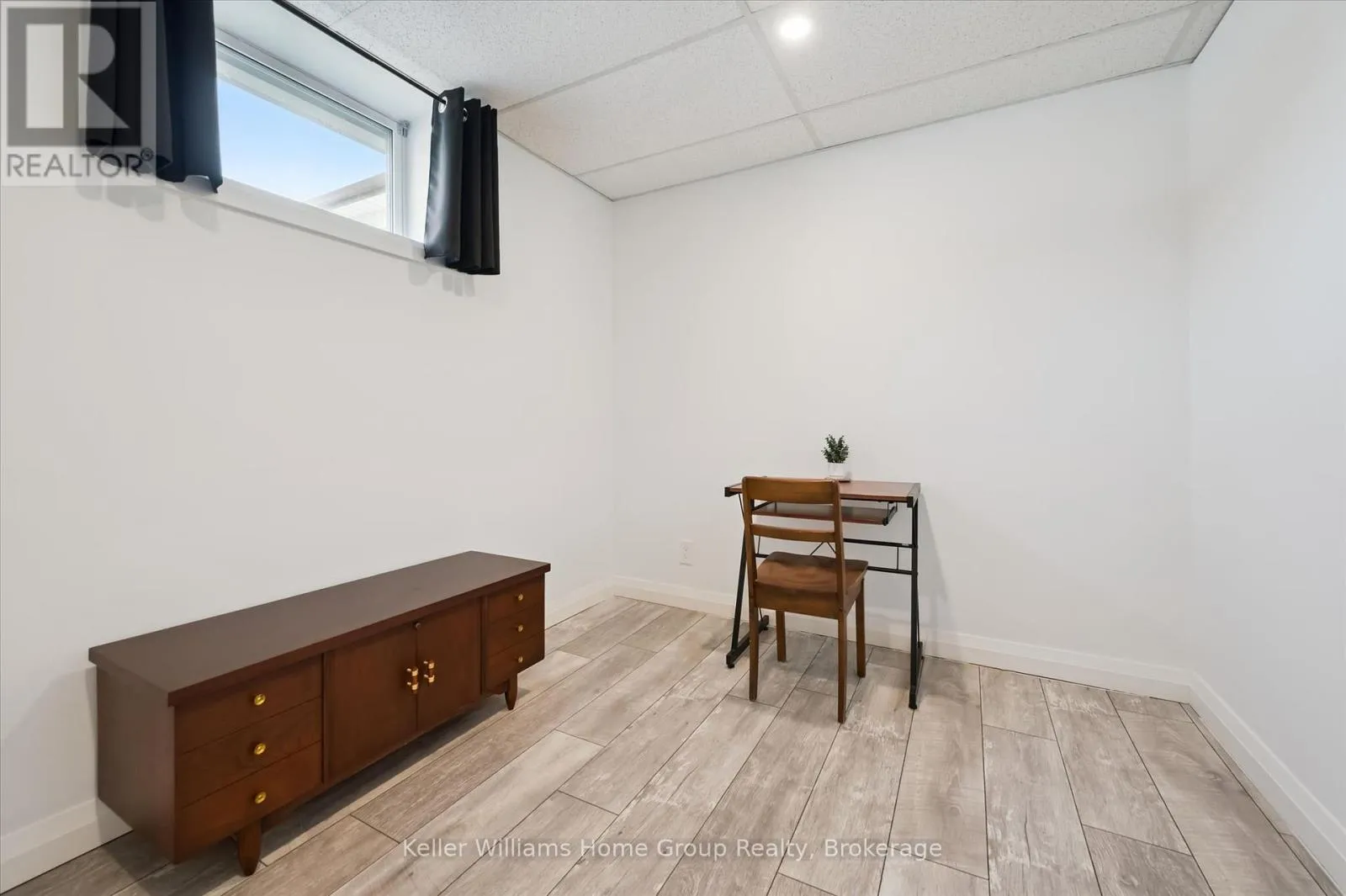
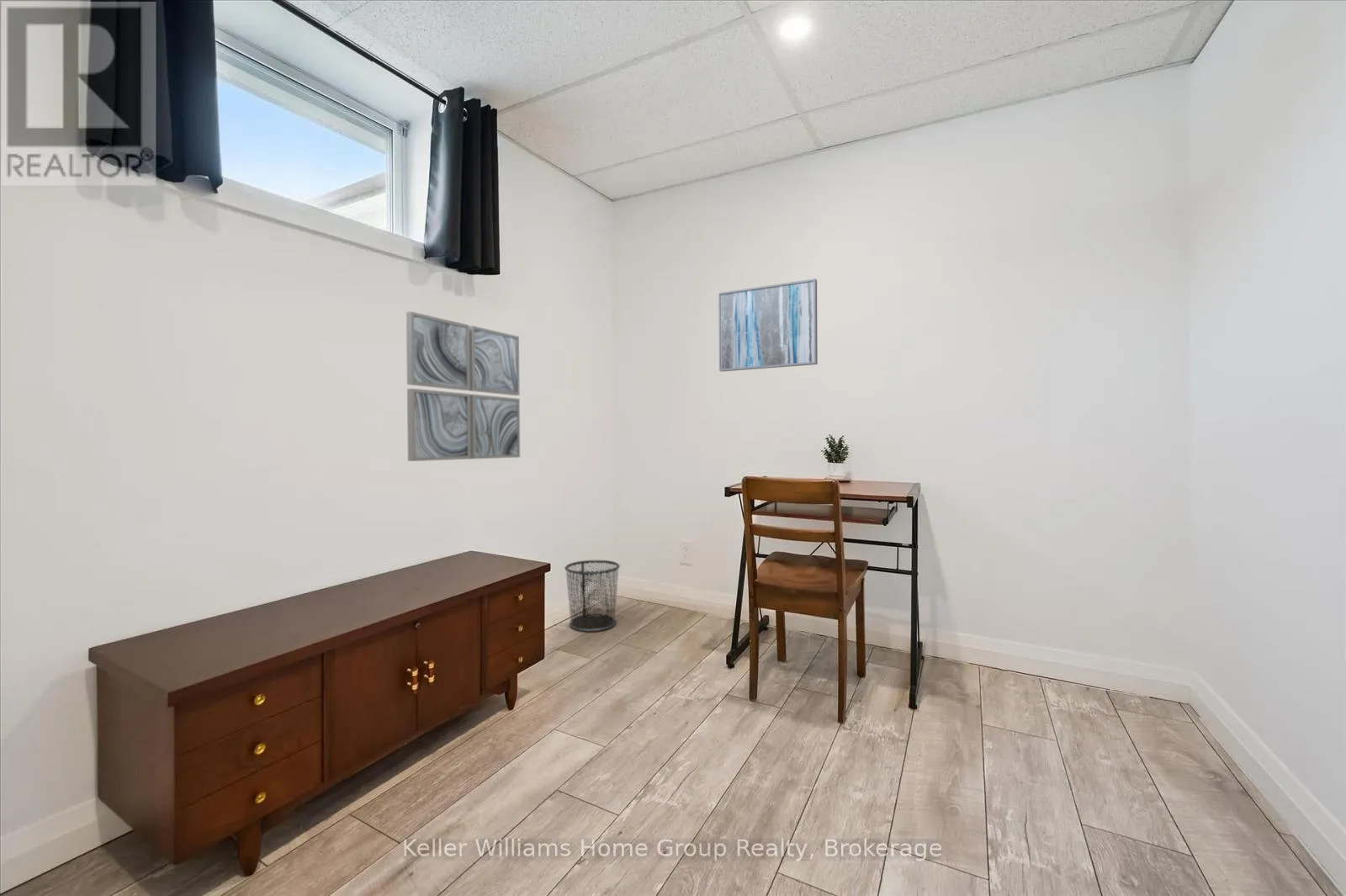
+ wall art [405,310,521,462]
+ waste bin [564,559,621,633]
+ wall art [718,278,819,373]
